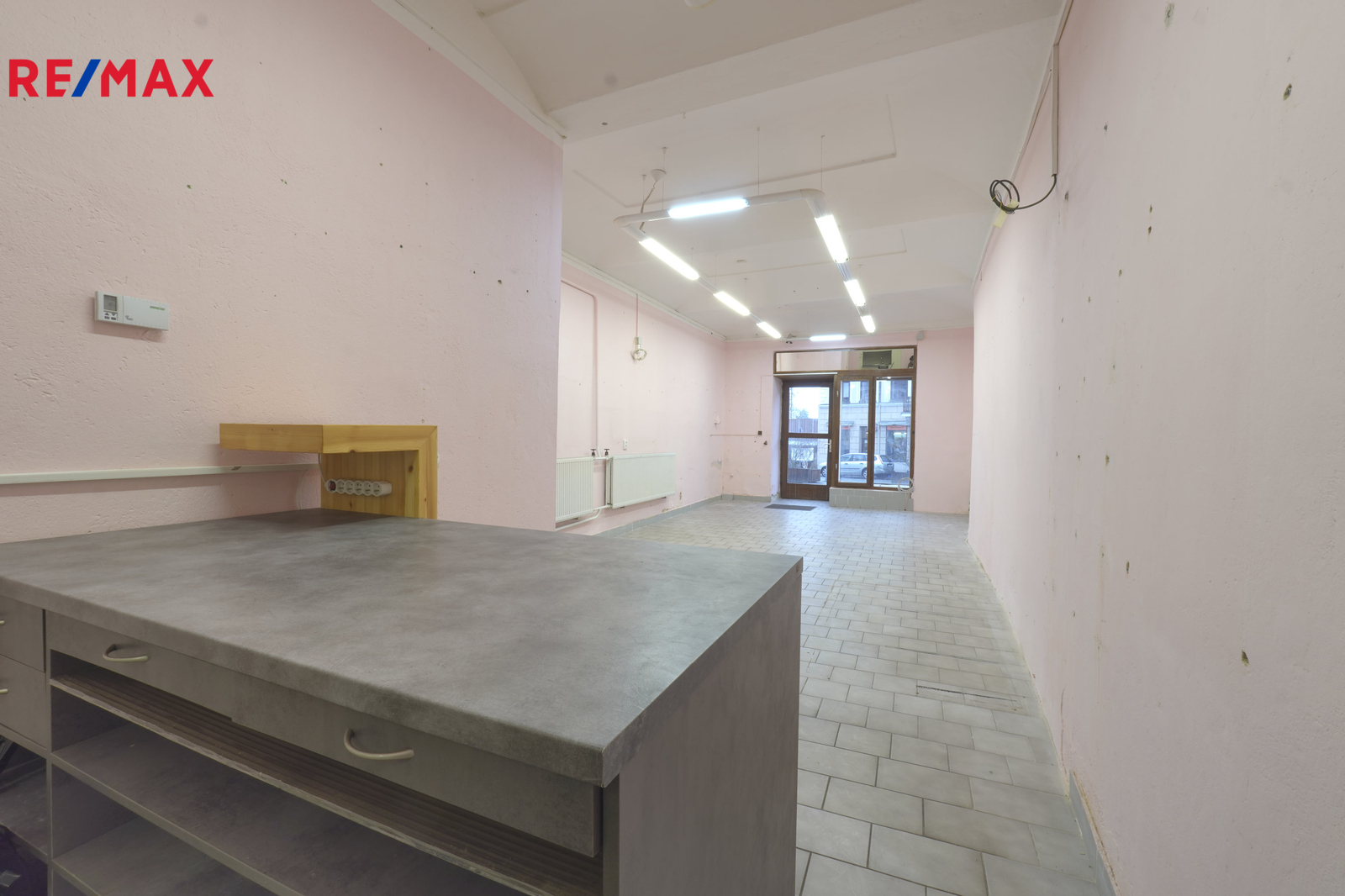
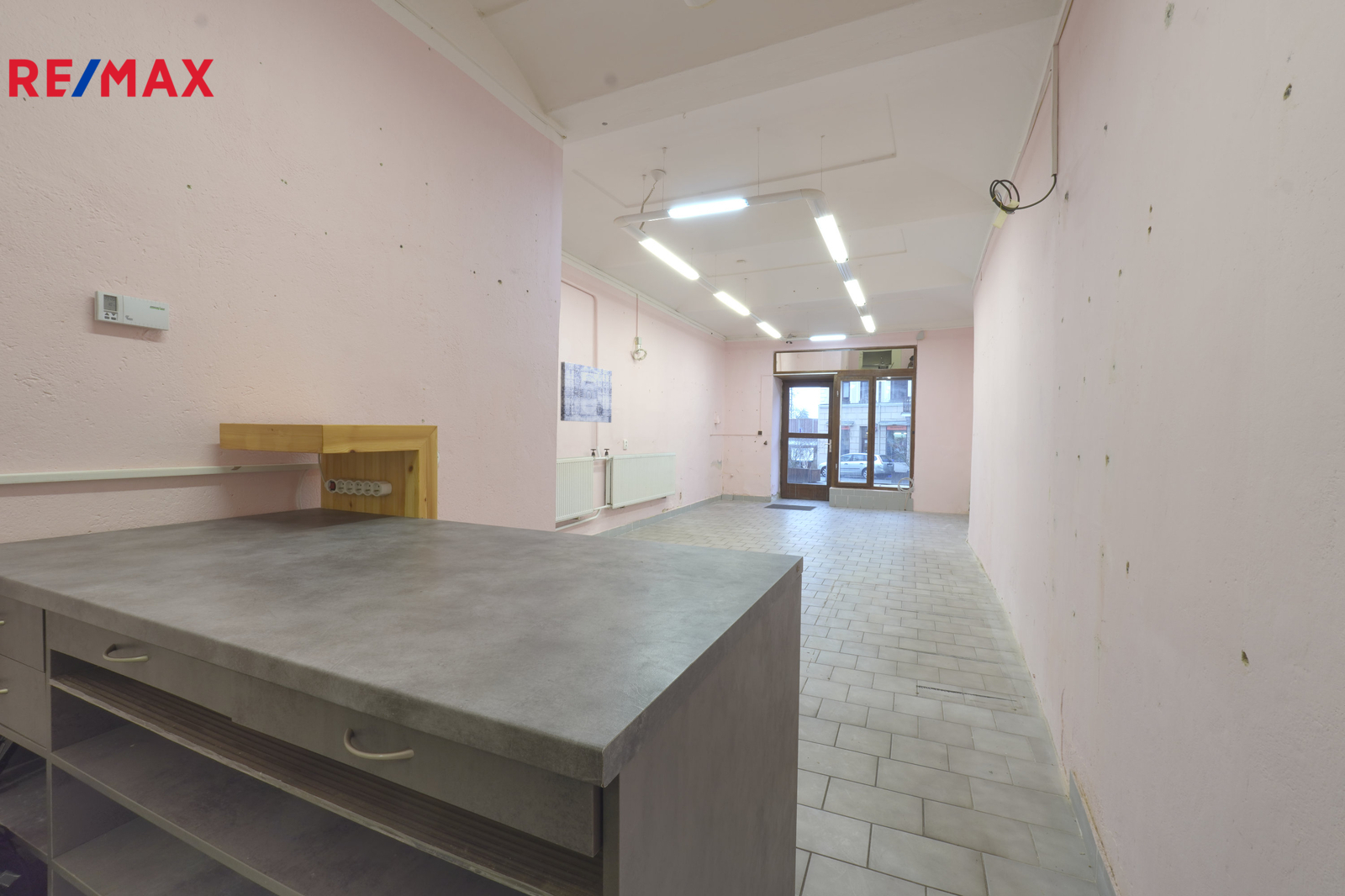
+ wall art [560,361,613,424]
